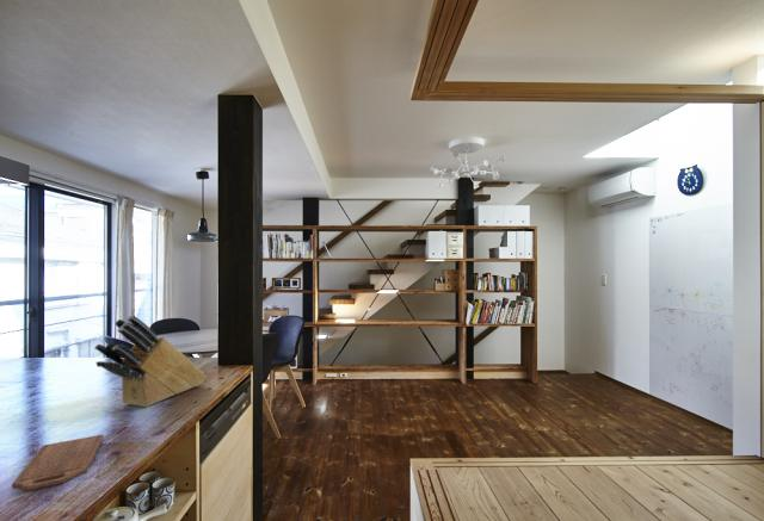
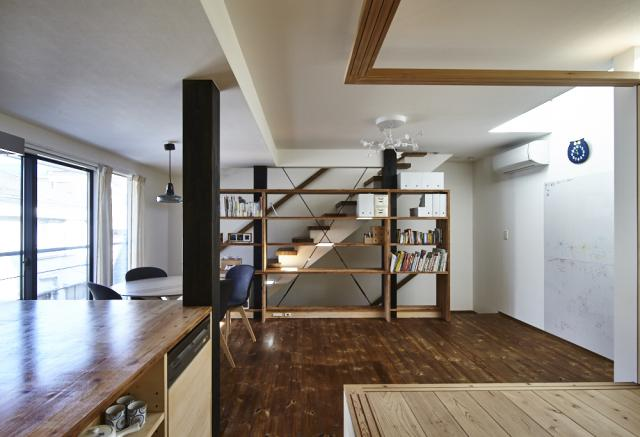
- cutting board [11,434,105,492]
- knife block [93,315,208,408]
